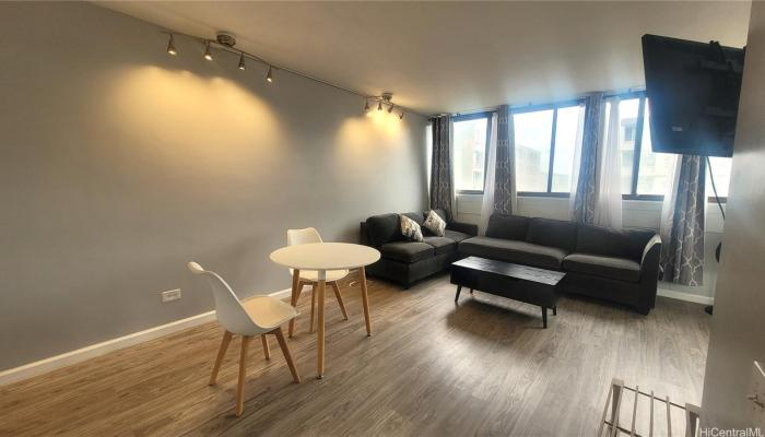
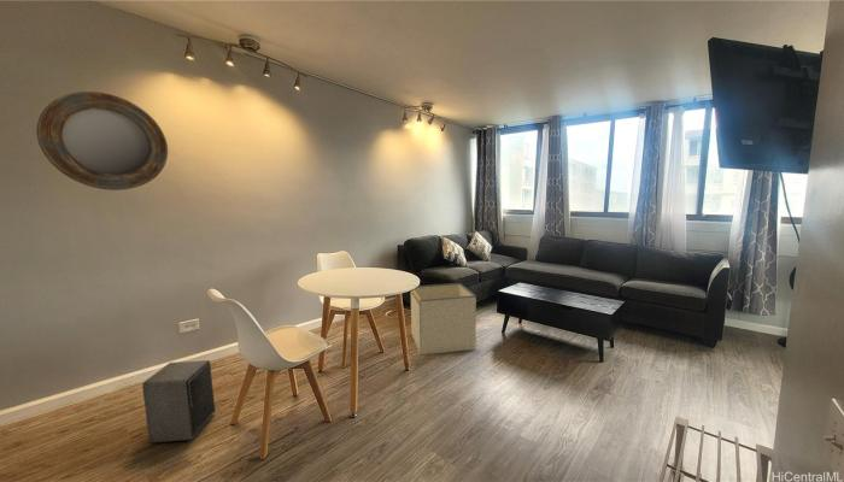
+ speaker [141,359,216,443]
+ storage bin [410,282,477,355]
+ home mirror [35,90,169,192]
